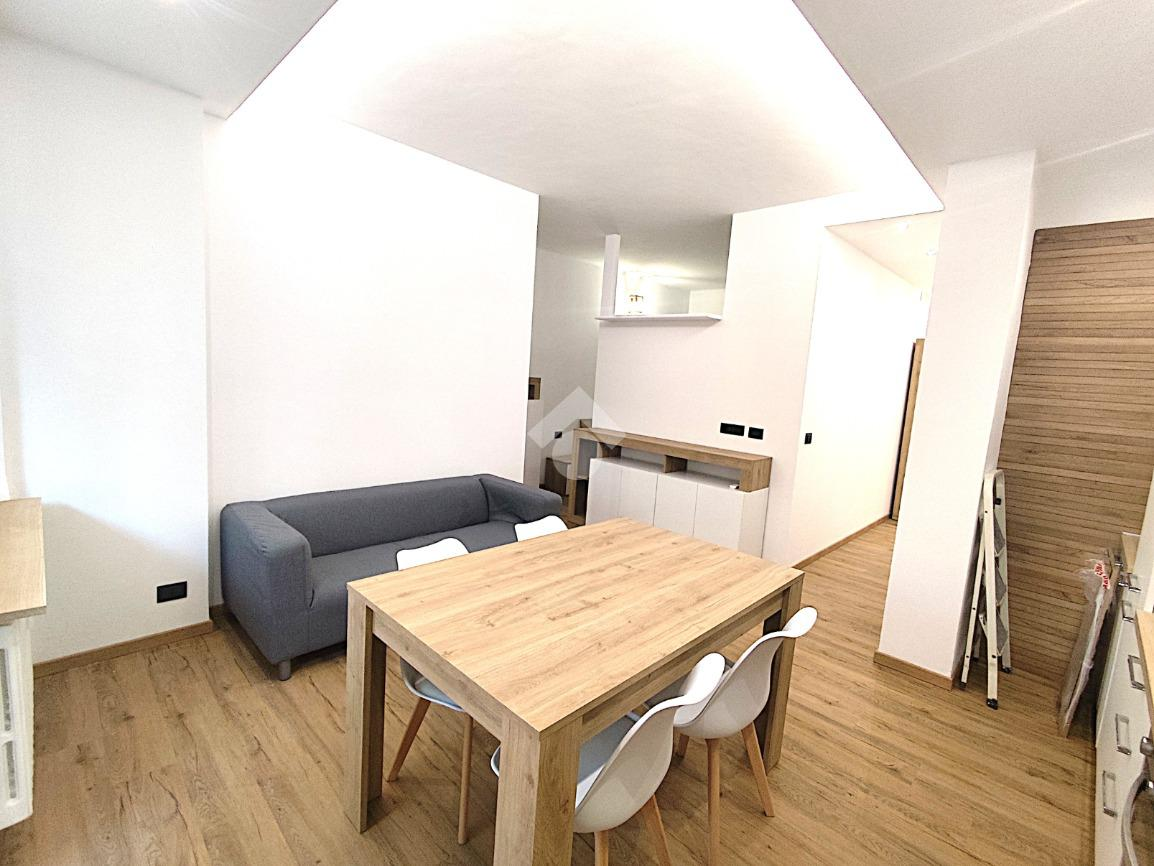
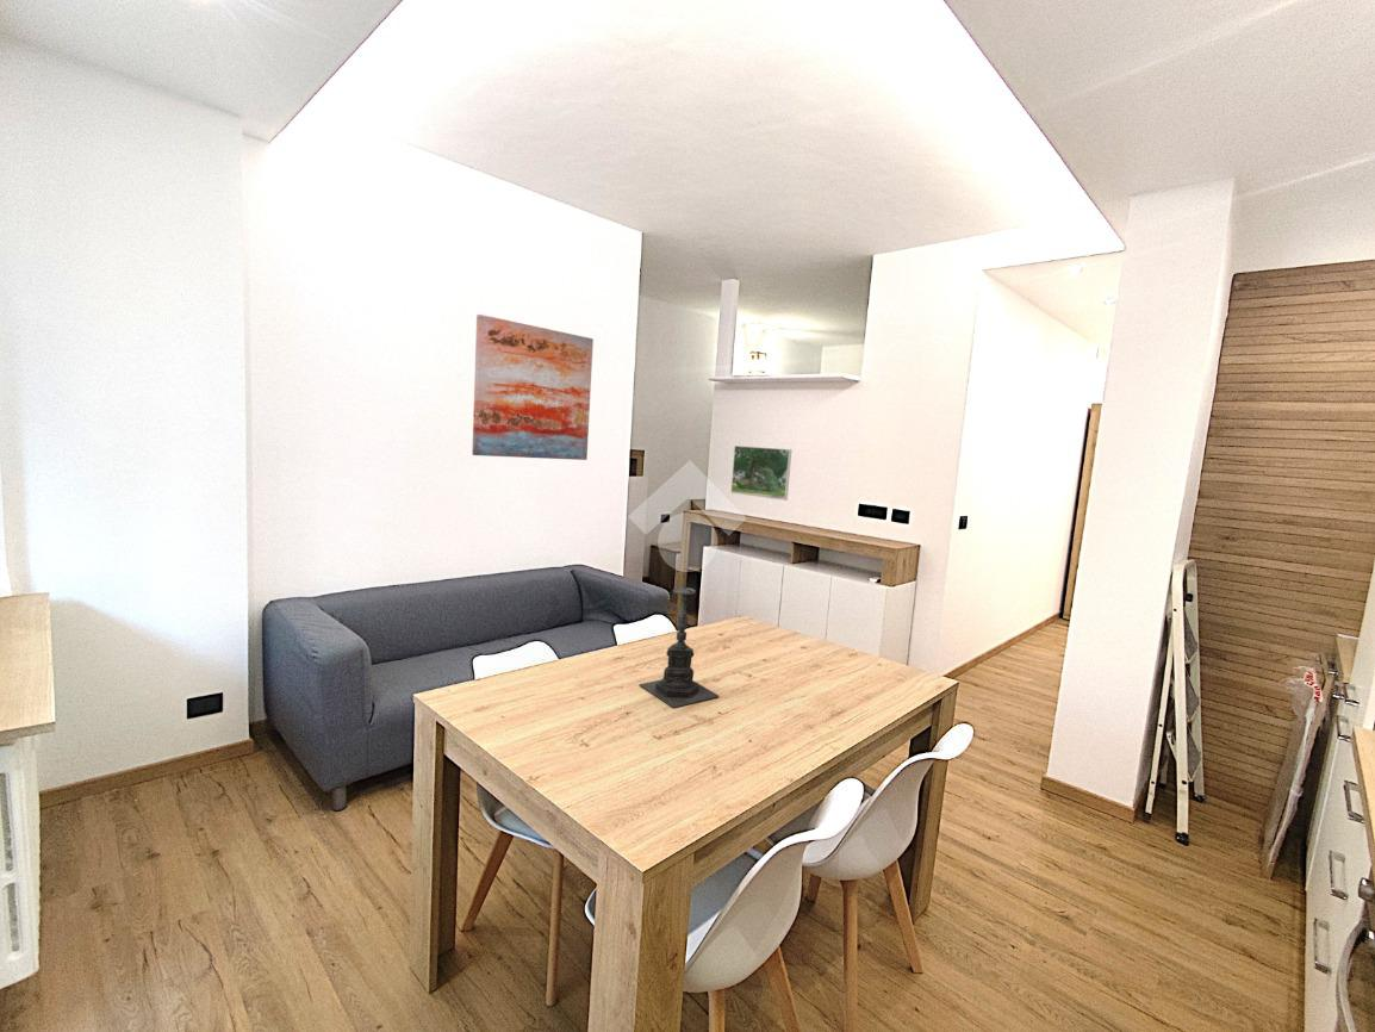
+ candle holder [637,571,720,709]
+ wall art [471,313,595,461]
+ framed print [729,444,792,502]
